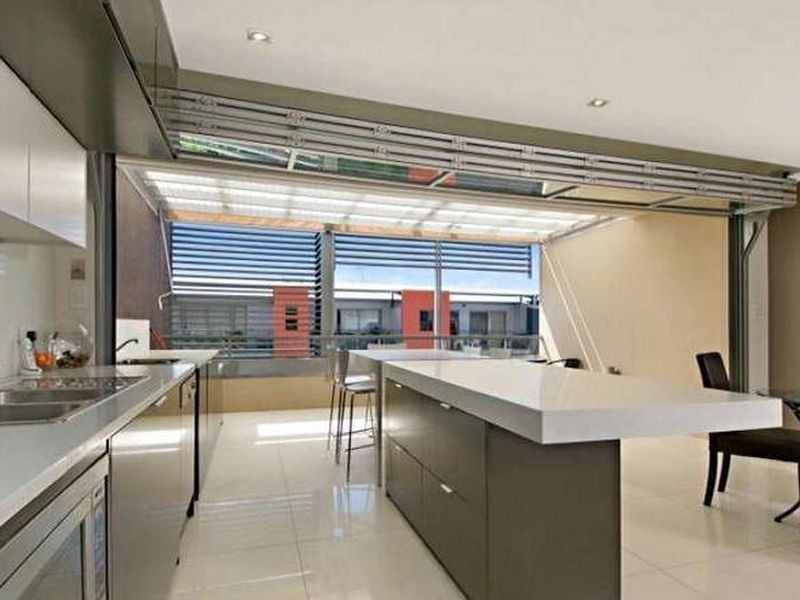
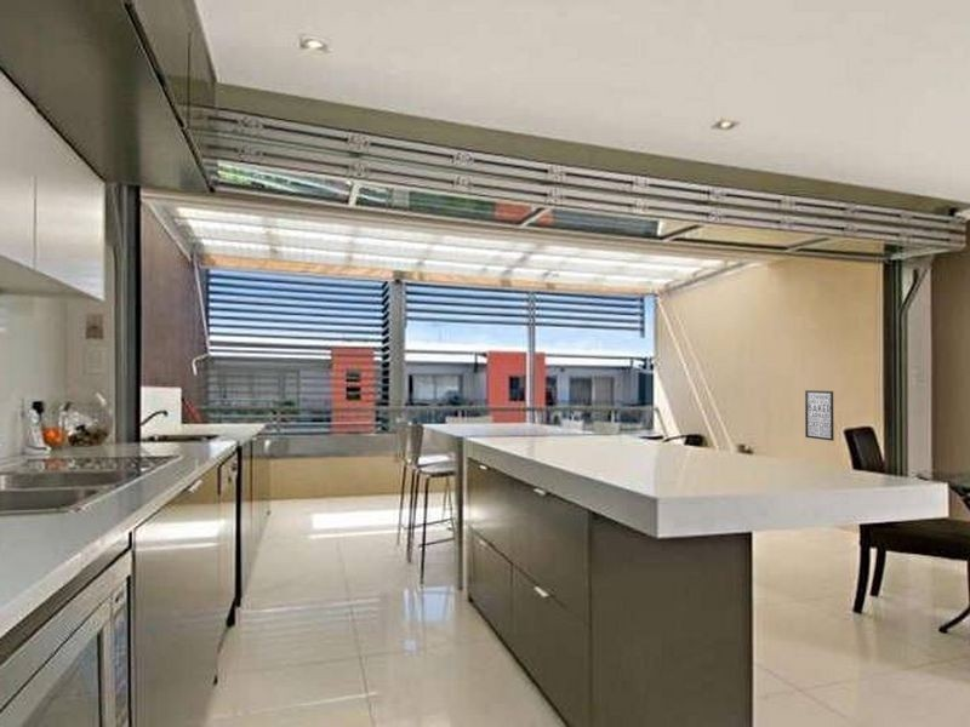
+ wall art [804,389,835,442]
